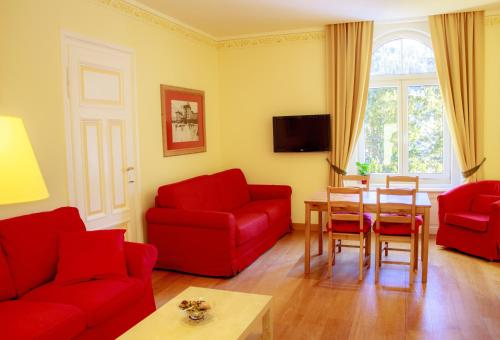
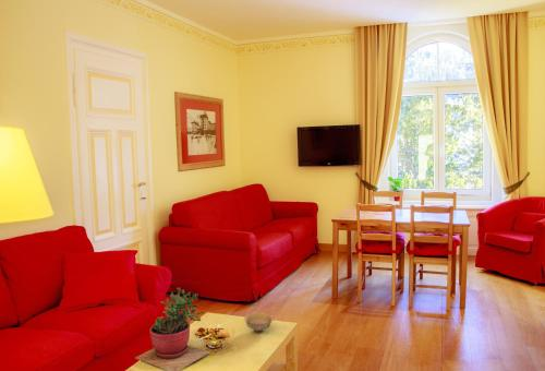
+ succulent plant [135,287,210,371]
+ bowl [243,312,274,334]
